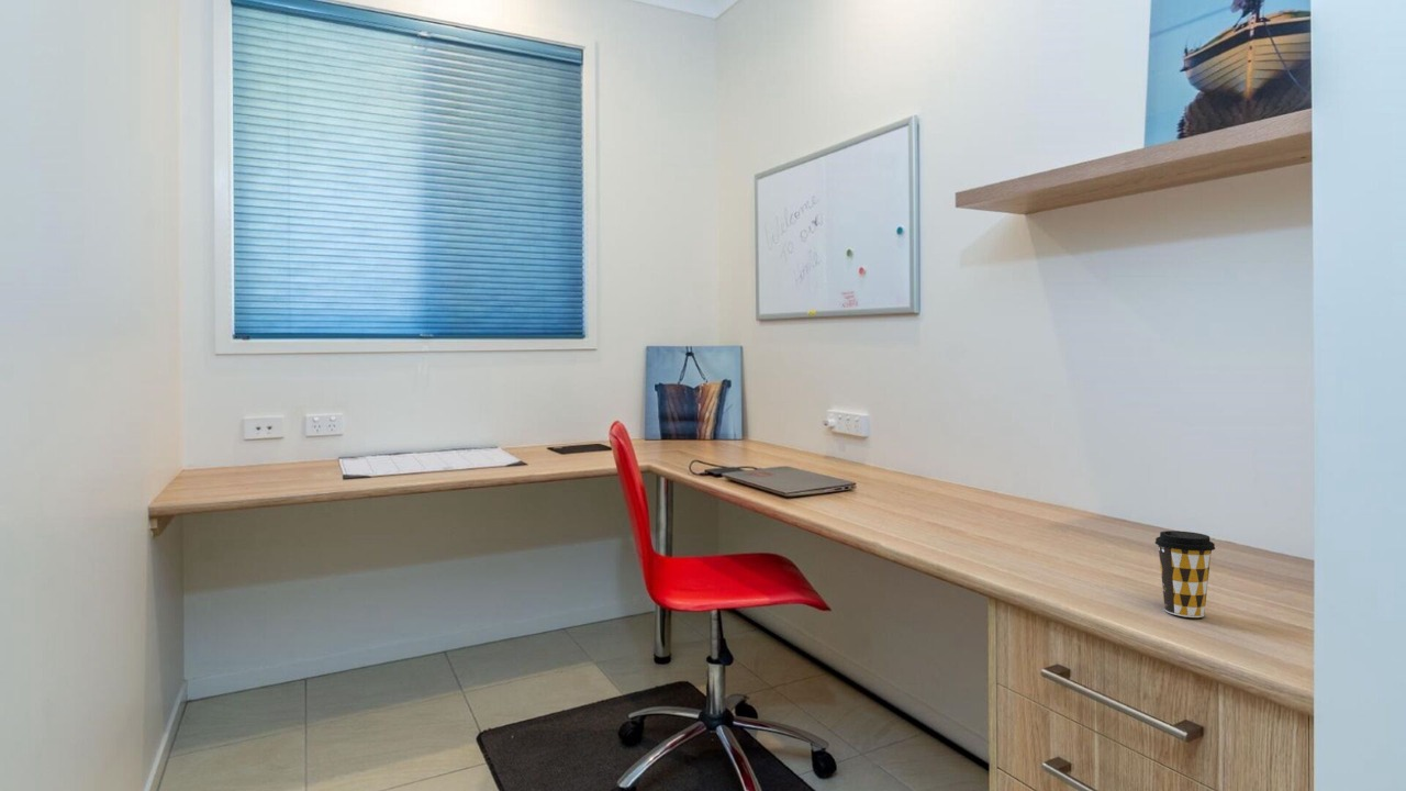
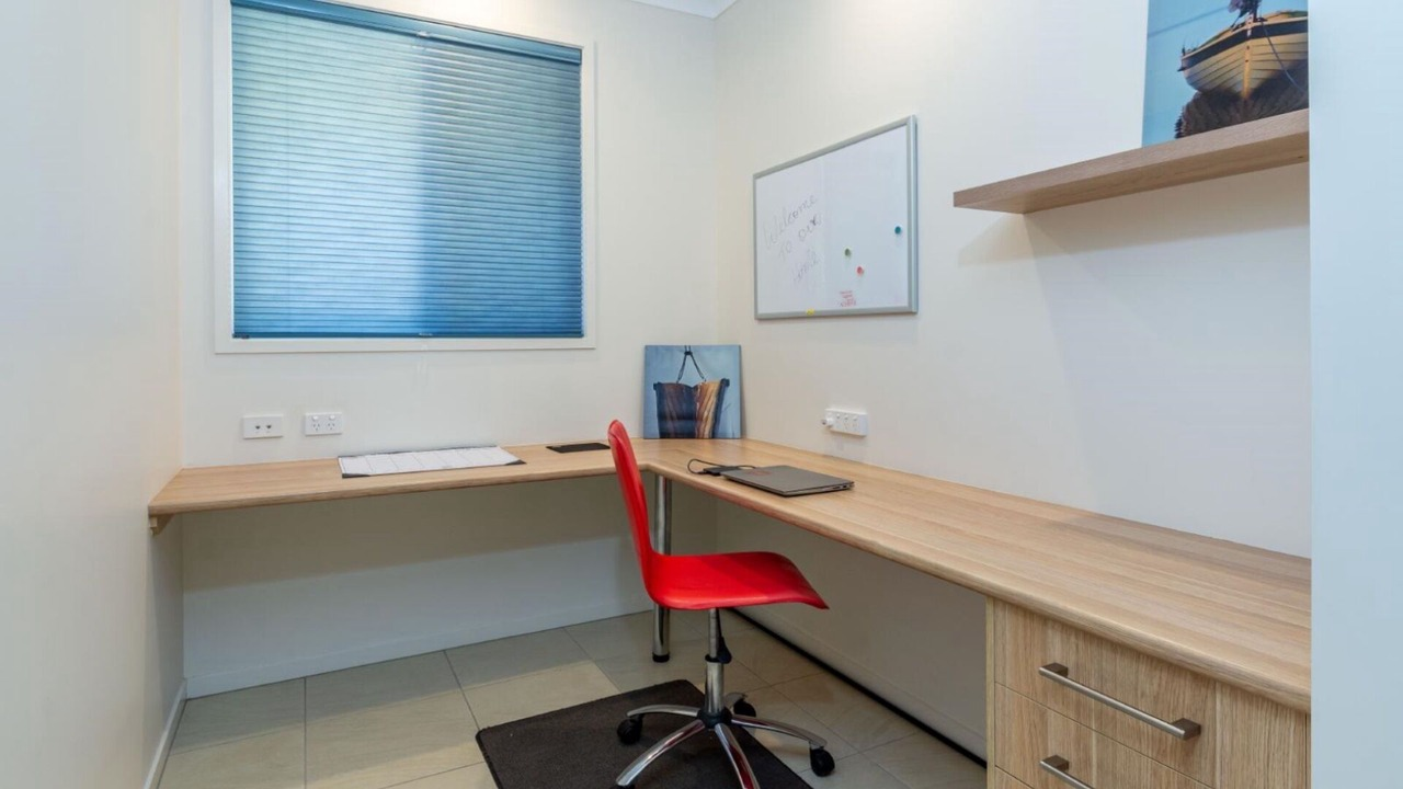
- coffee cup [1154,530,1216,619]
